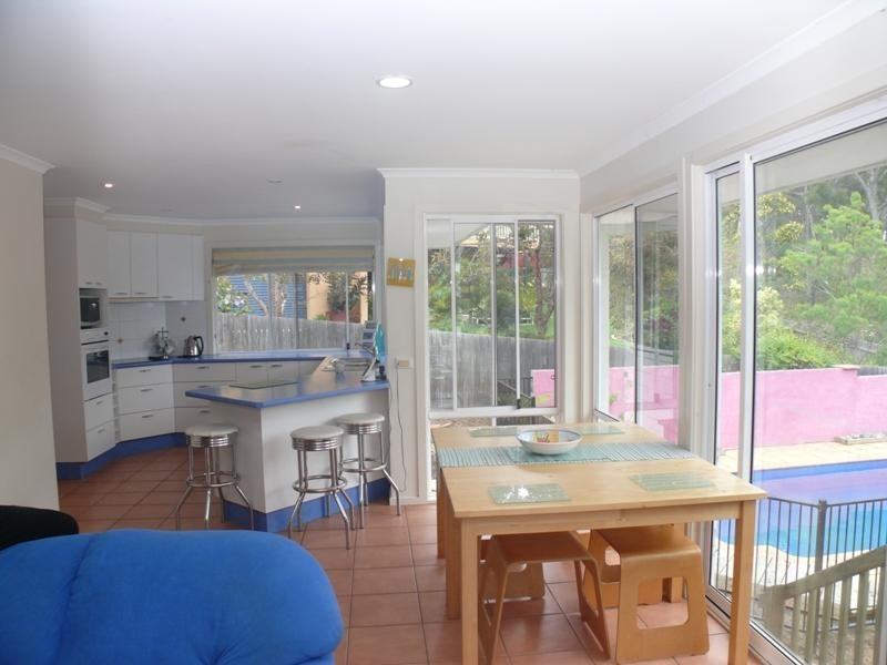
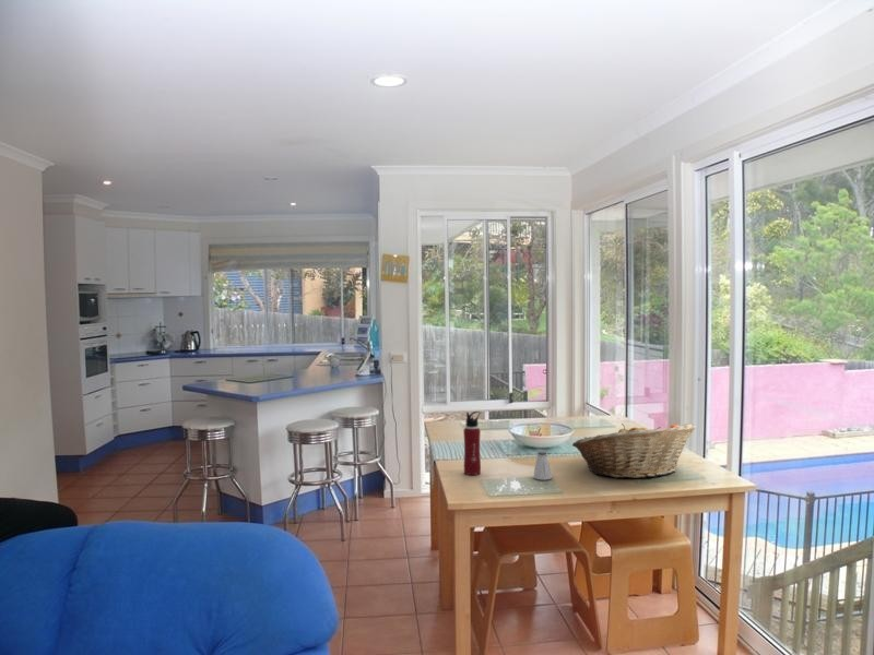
+ saltshaker [532,450,553,481]
+ fruit basket [571,422,697,479]
+ water bottle [462,410,482,476]
